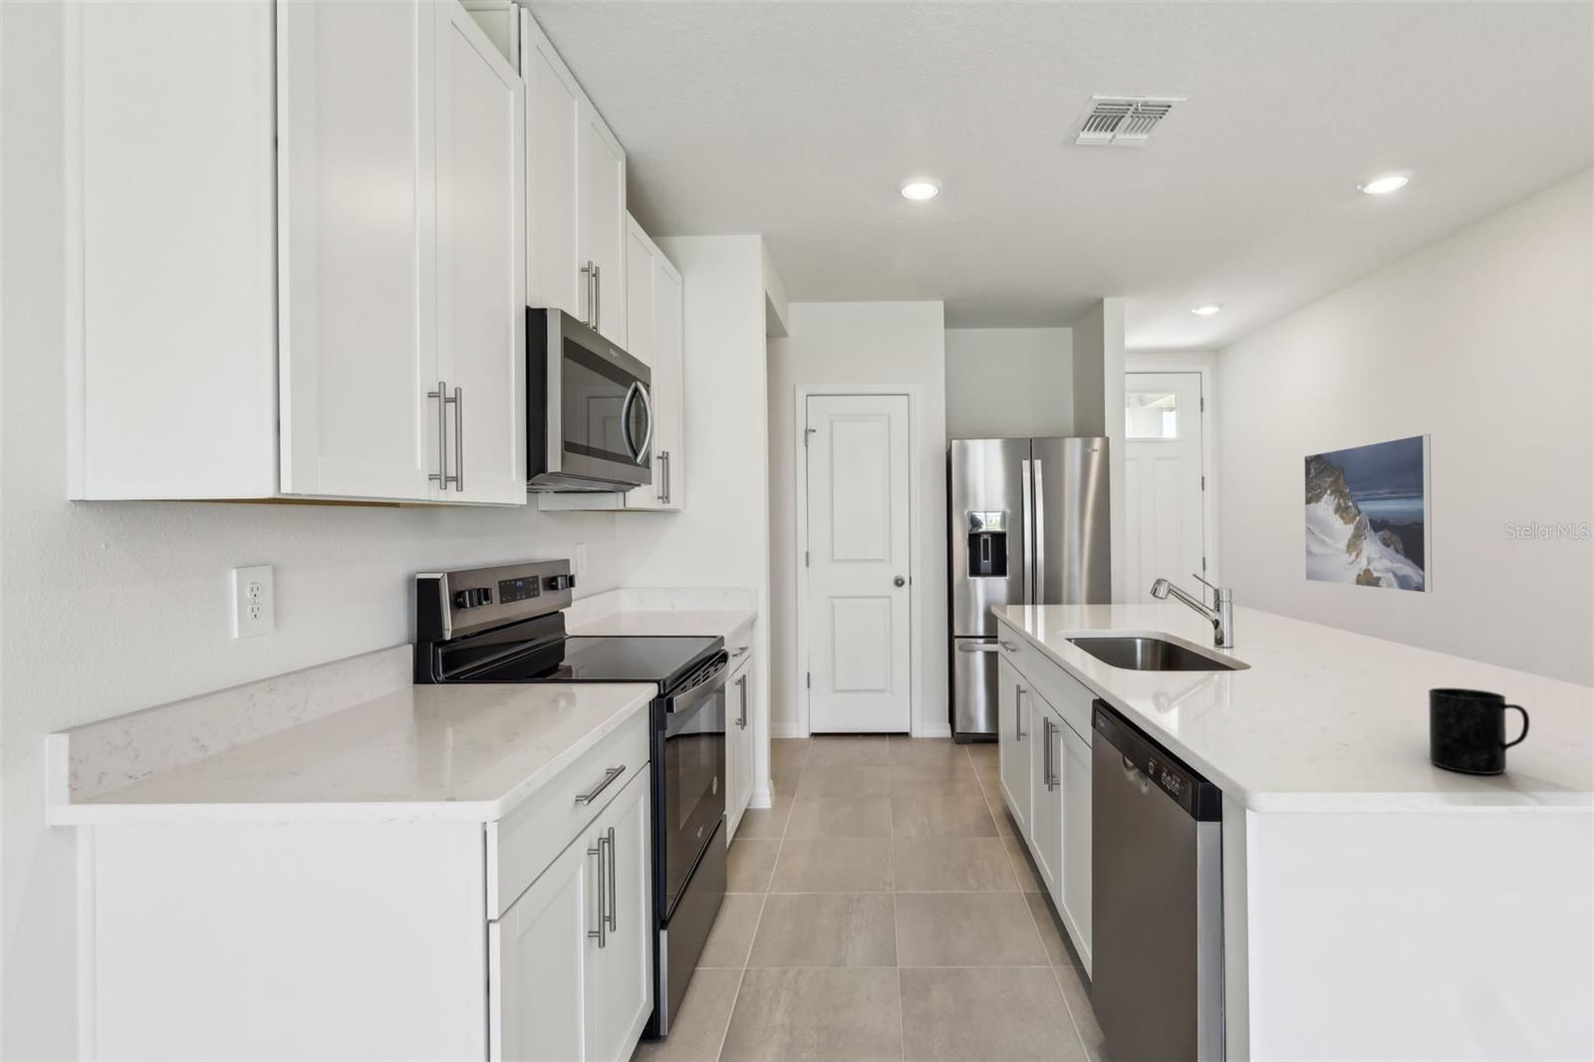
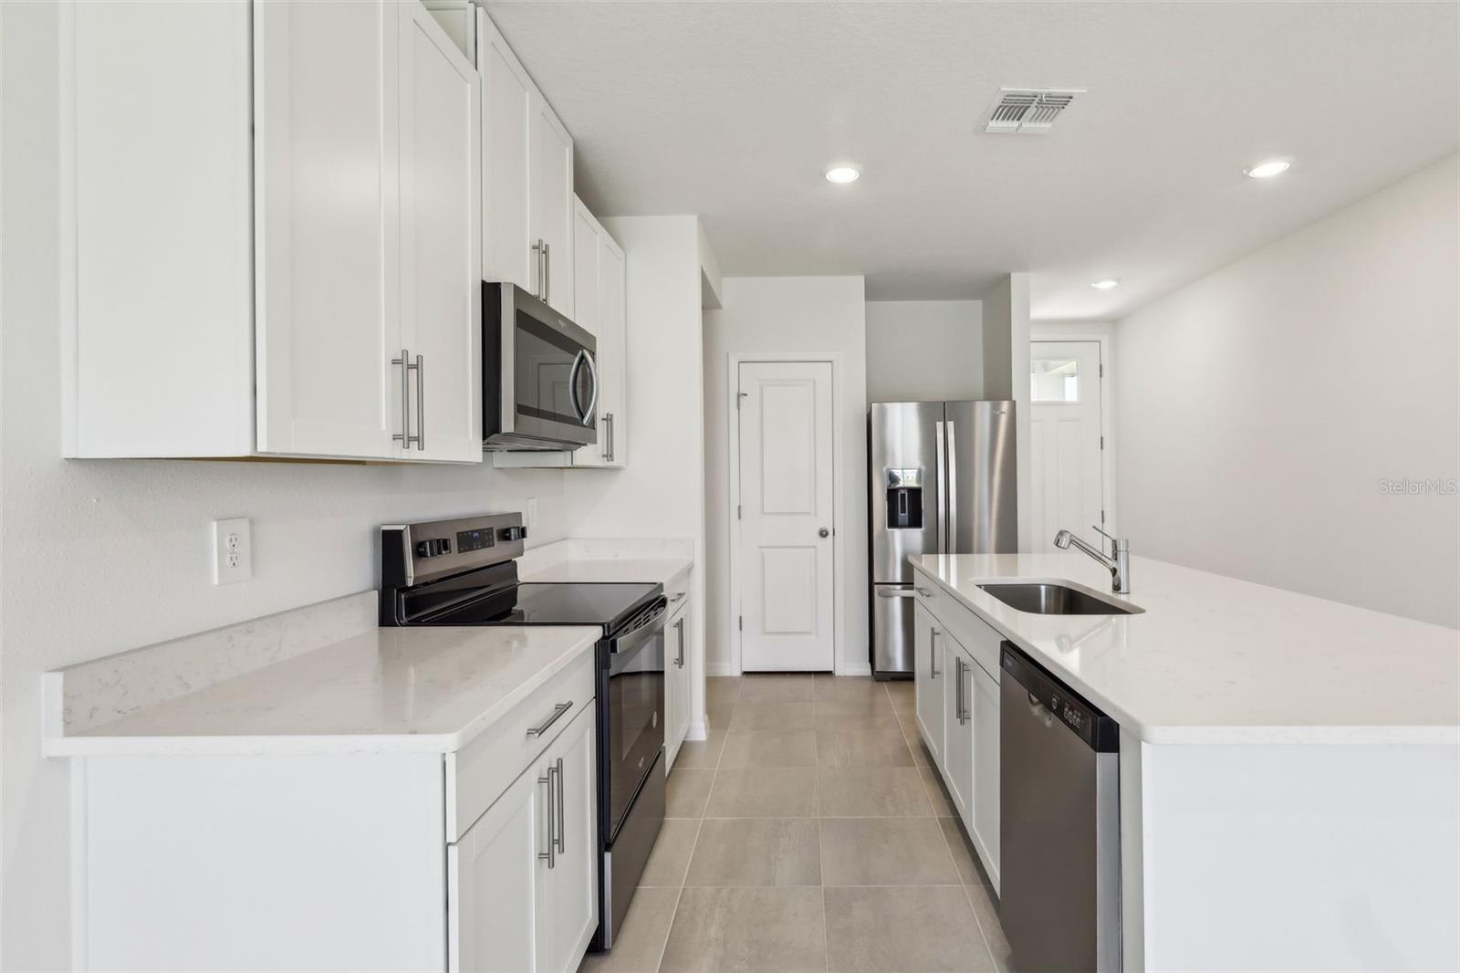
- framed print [1304,434,1434,594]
- mug [1428,687,1530,775]
